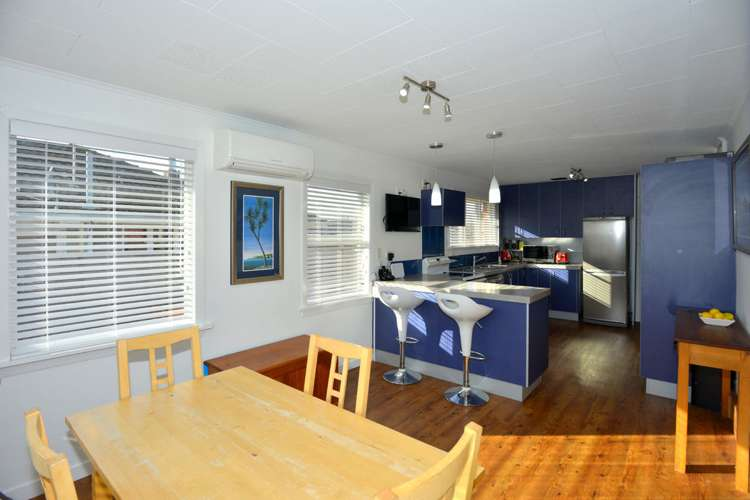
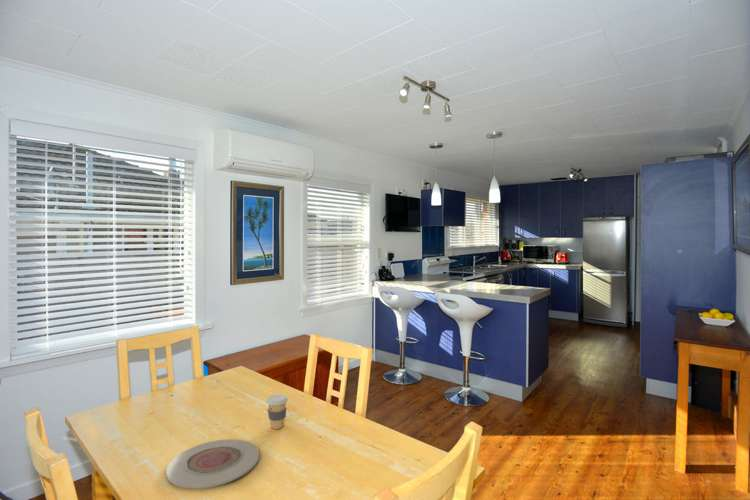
+ coffee cup [265,394,289,430]
+ plate [165,438,260,490]
